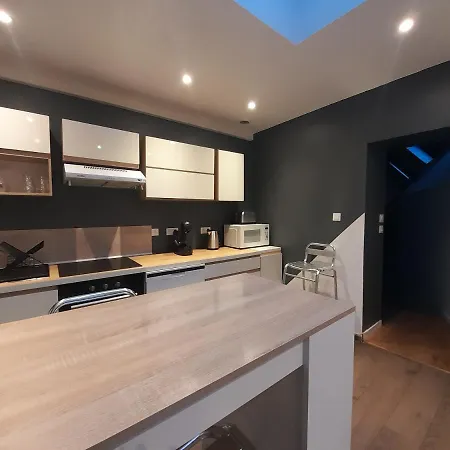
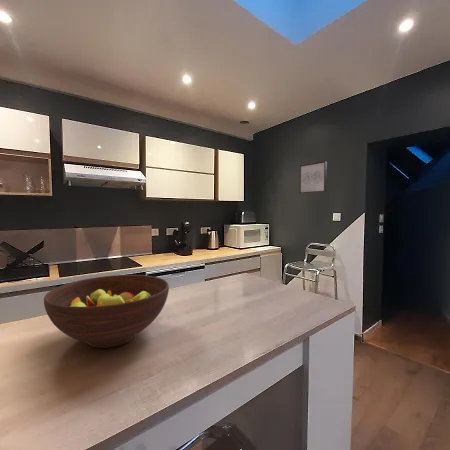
+ fruit bowl [43,274,170,349]
+ wall art [299,160,328,194]
